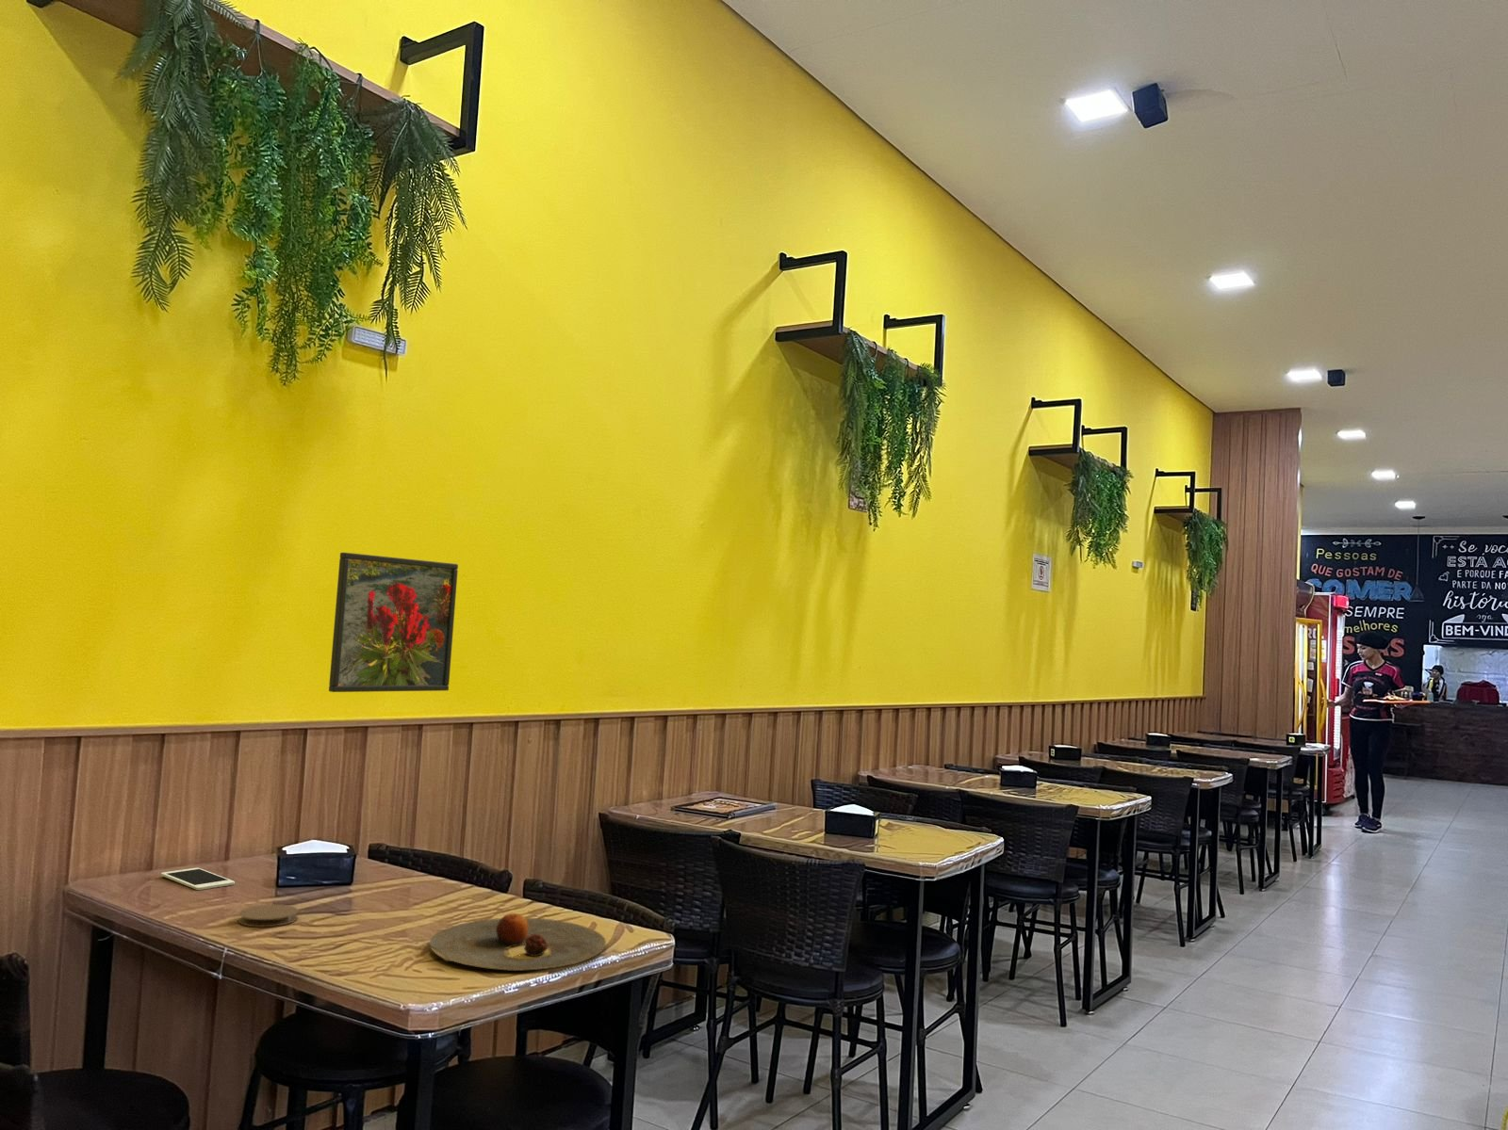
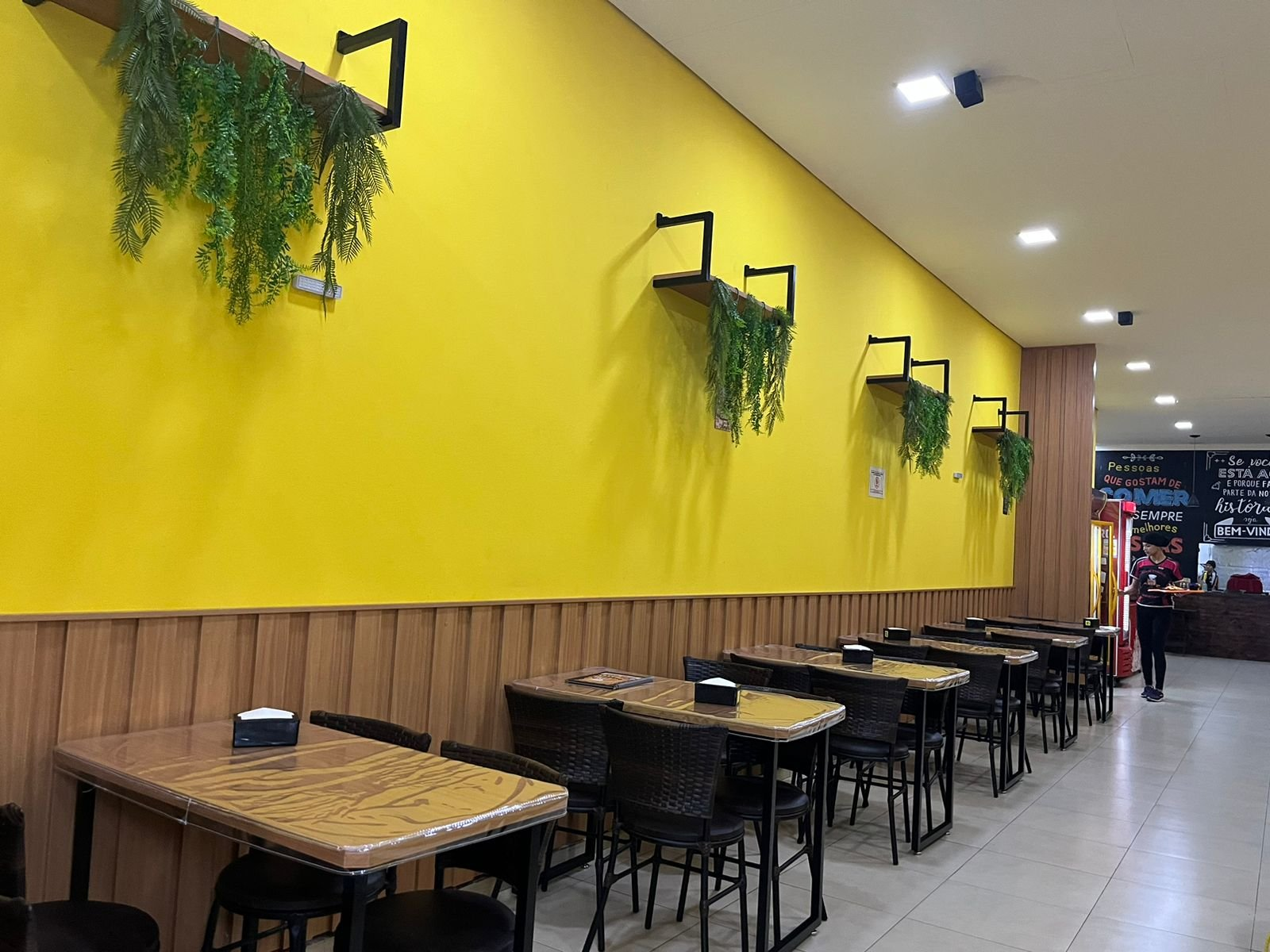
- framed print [328,552,460,693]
- plate [429,913,607,972]
- cell phone [160,868,235,890]
- coaster [237,903,299,927]
